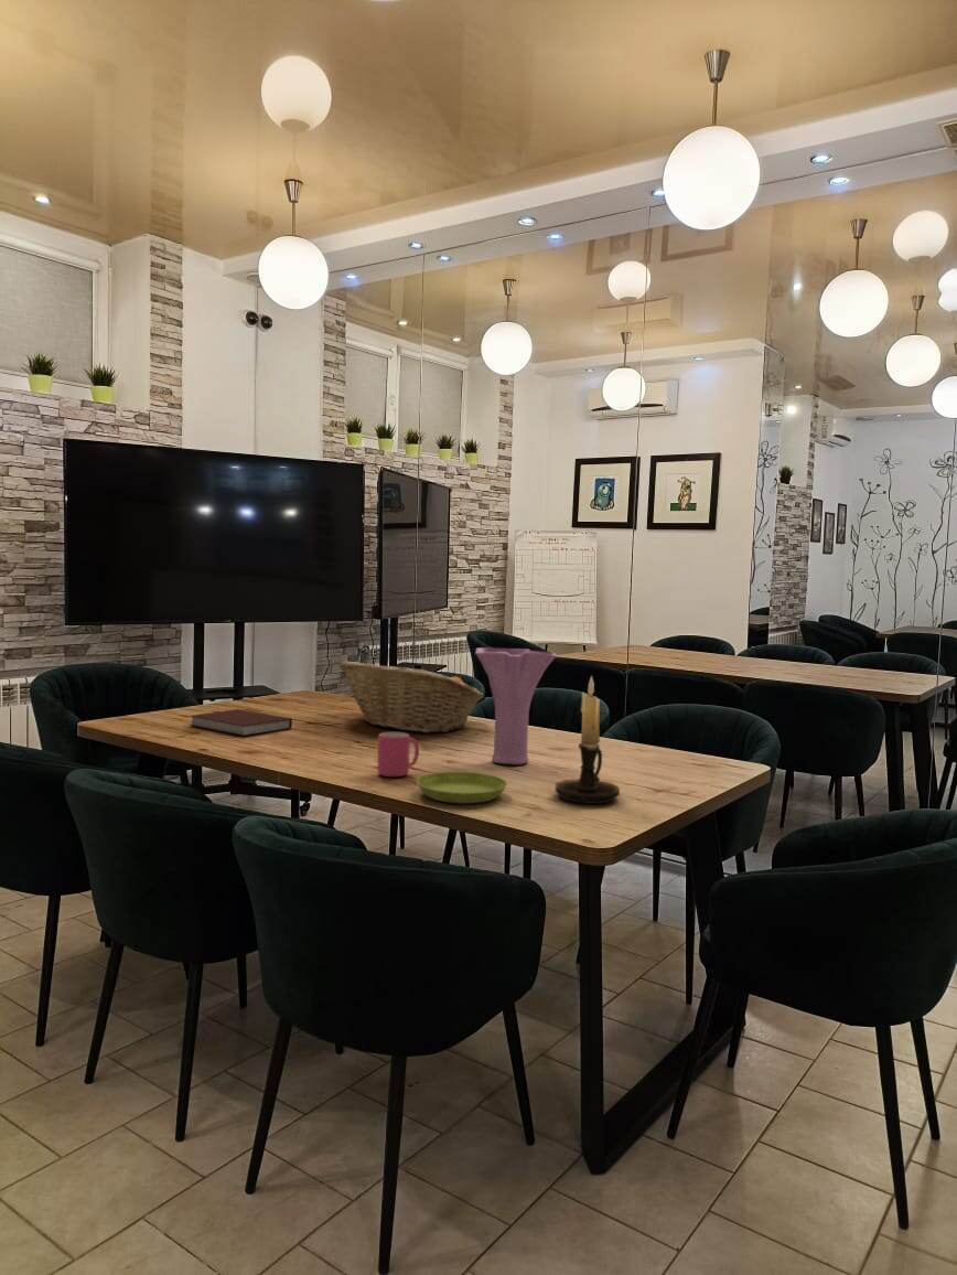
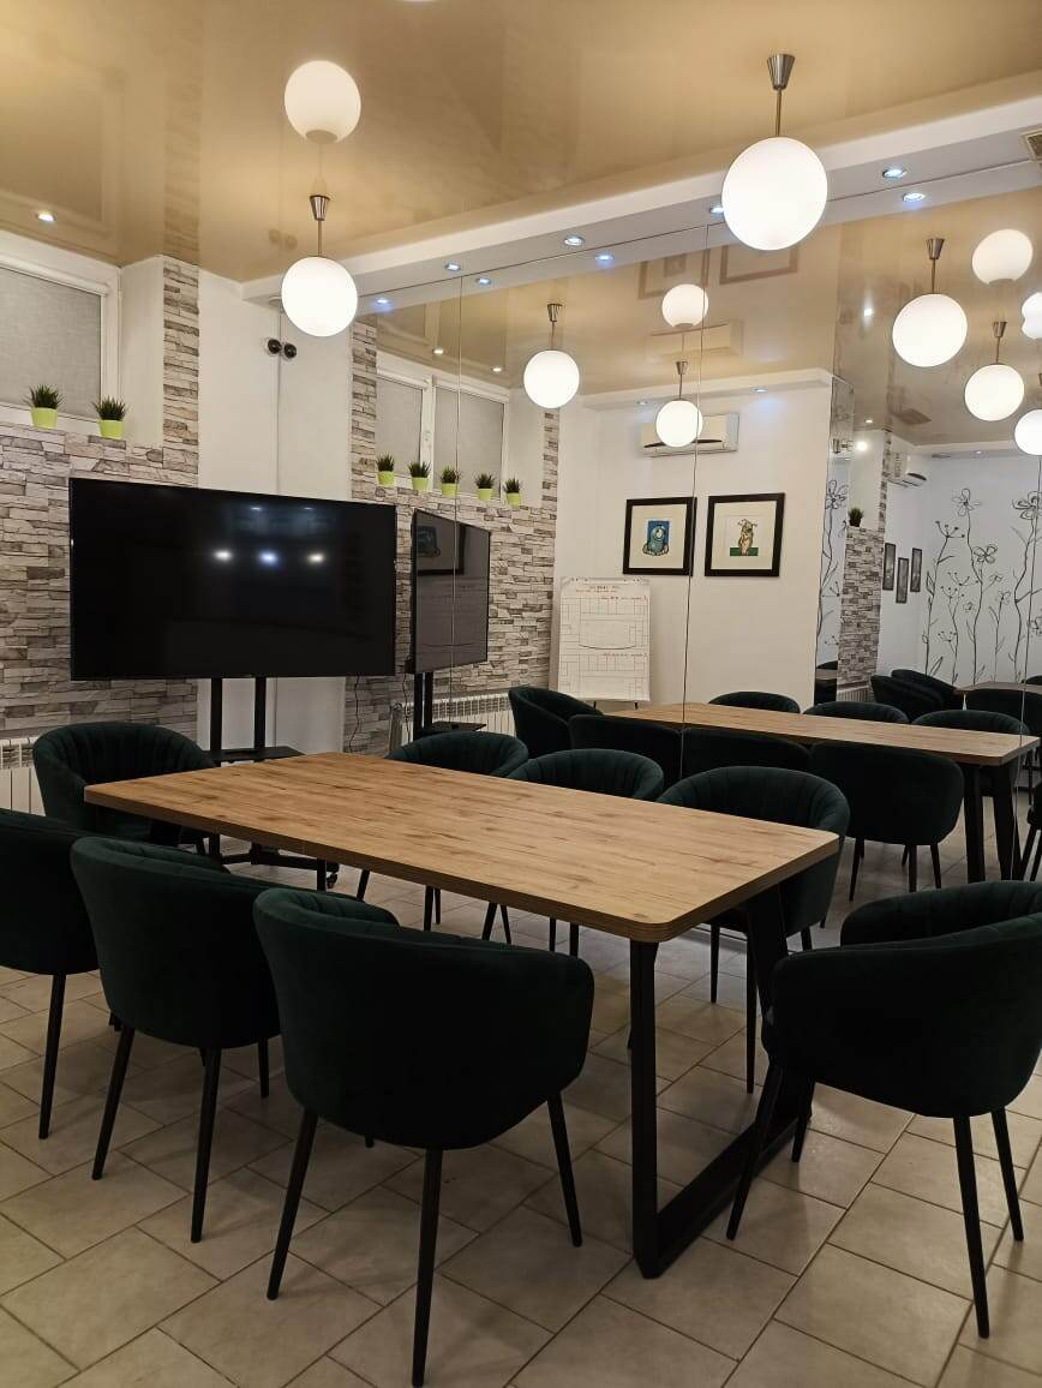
- candle holder [555,675,621,805]
- mug [376,731,420,778]
- notebook [189,708,293,737]
- fruit basket [338,660,485,733]
- saucer [416,771,508,804]
- vase [474,646,558,765]
